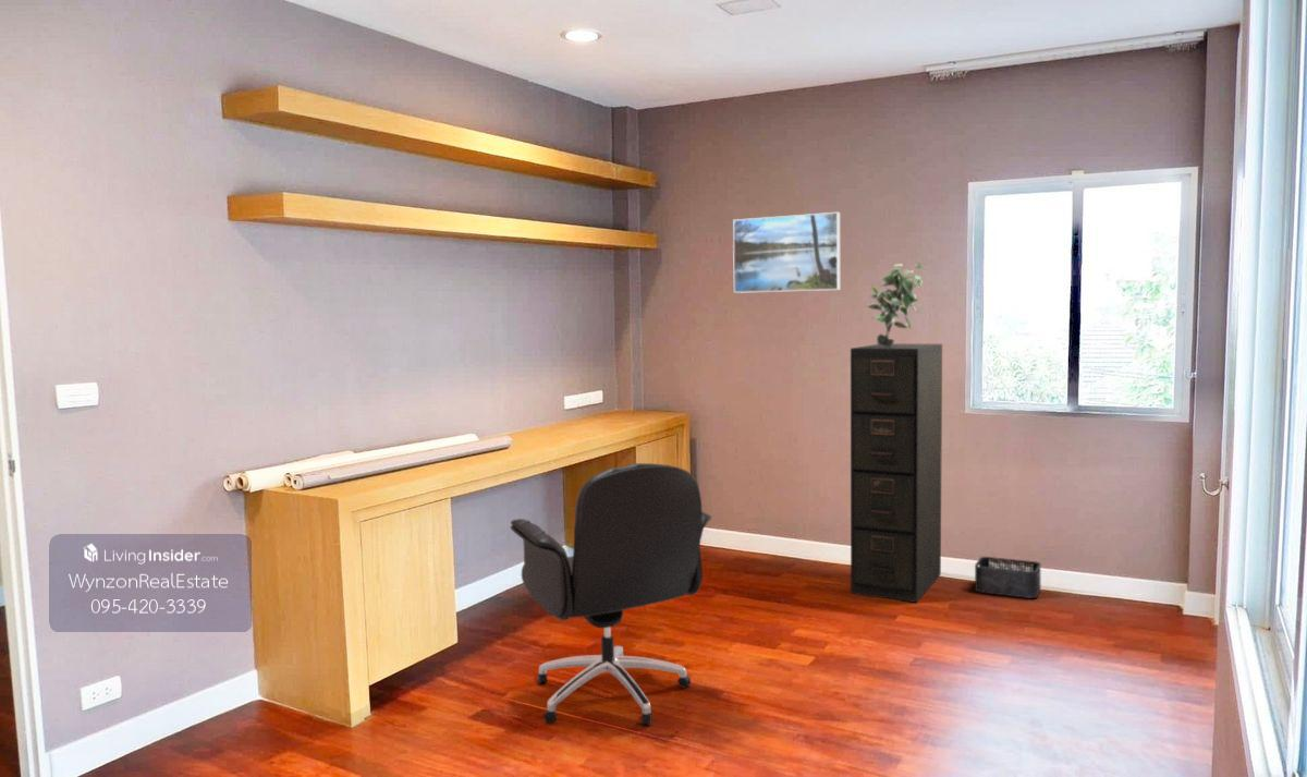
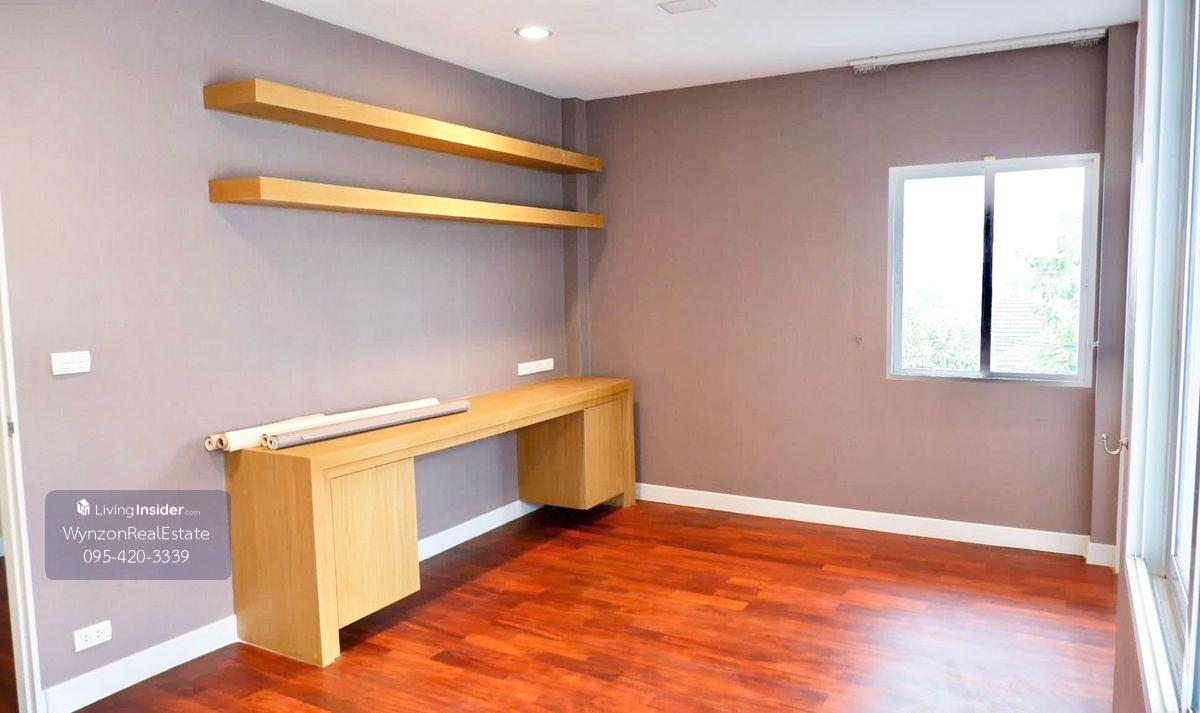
- storage bin [974,556,1042,599]
- office chair [510,462,712,727]
- potted plant [866,263,924,347]
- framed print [732,211,841,294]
- filing cabinet [850,343,943,604]
